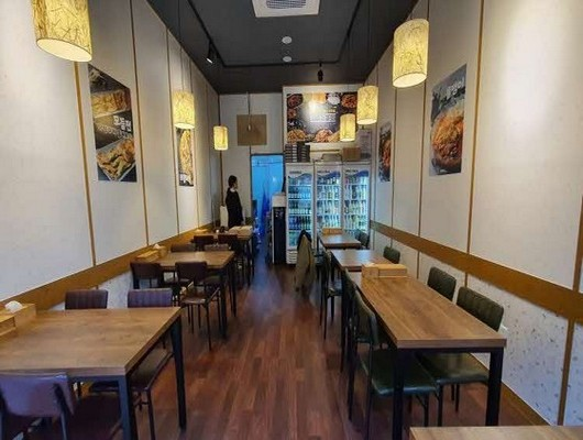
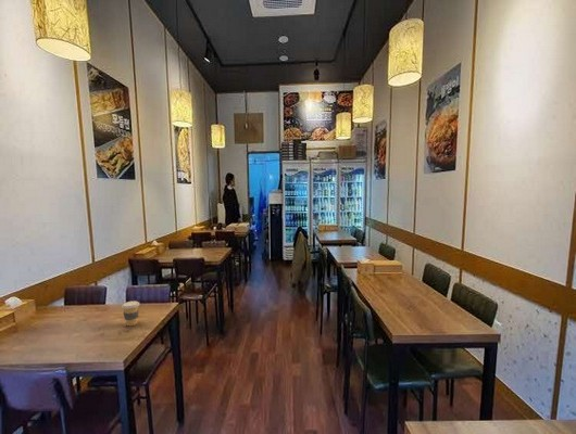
+ coffee cup [121,299,140,327]
